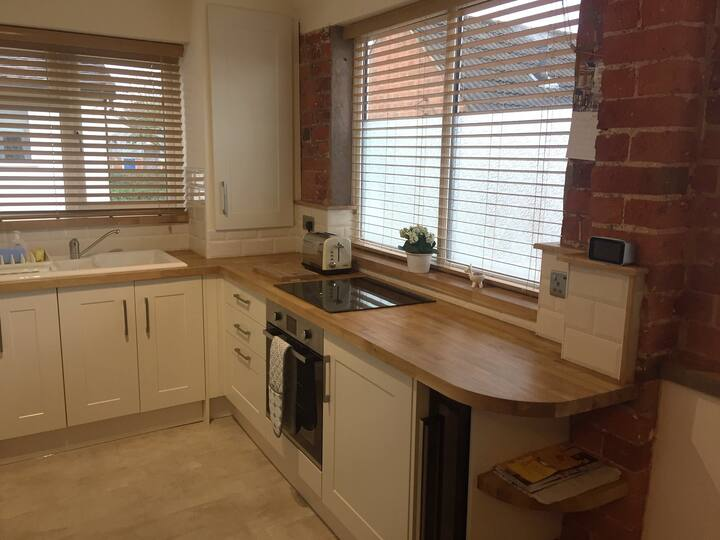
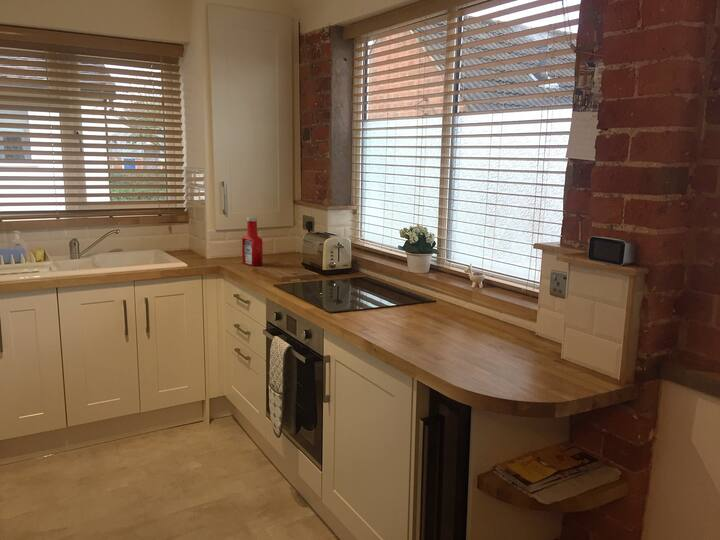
+ soap bottle [241,216,264,267]
